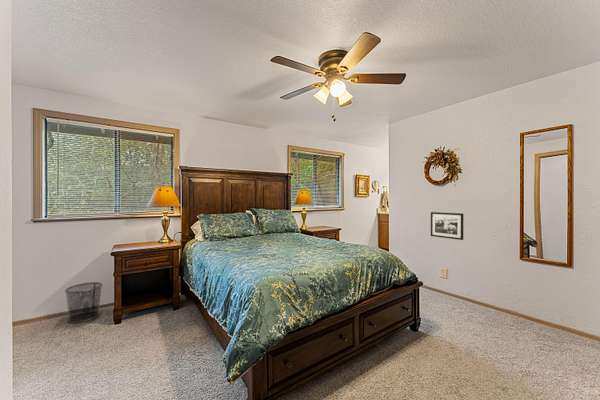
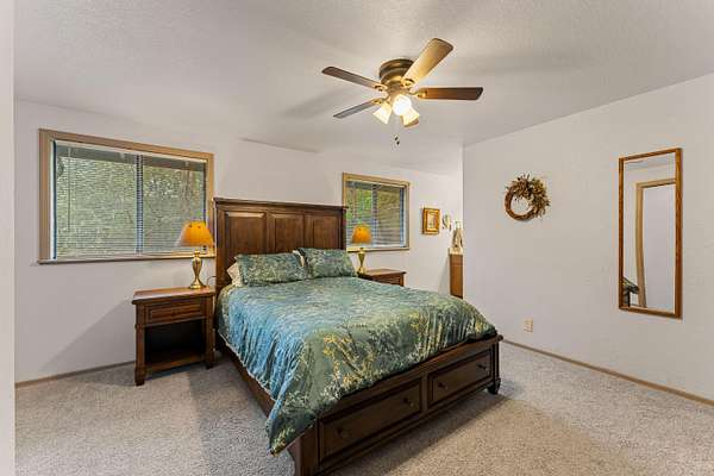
- picture frame [430,211,465,241]
- waste bin [64,281,104,324]
